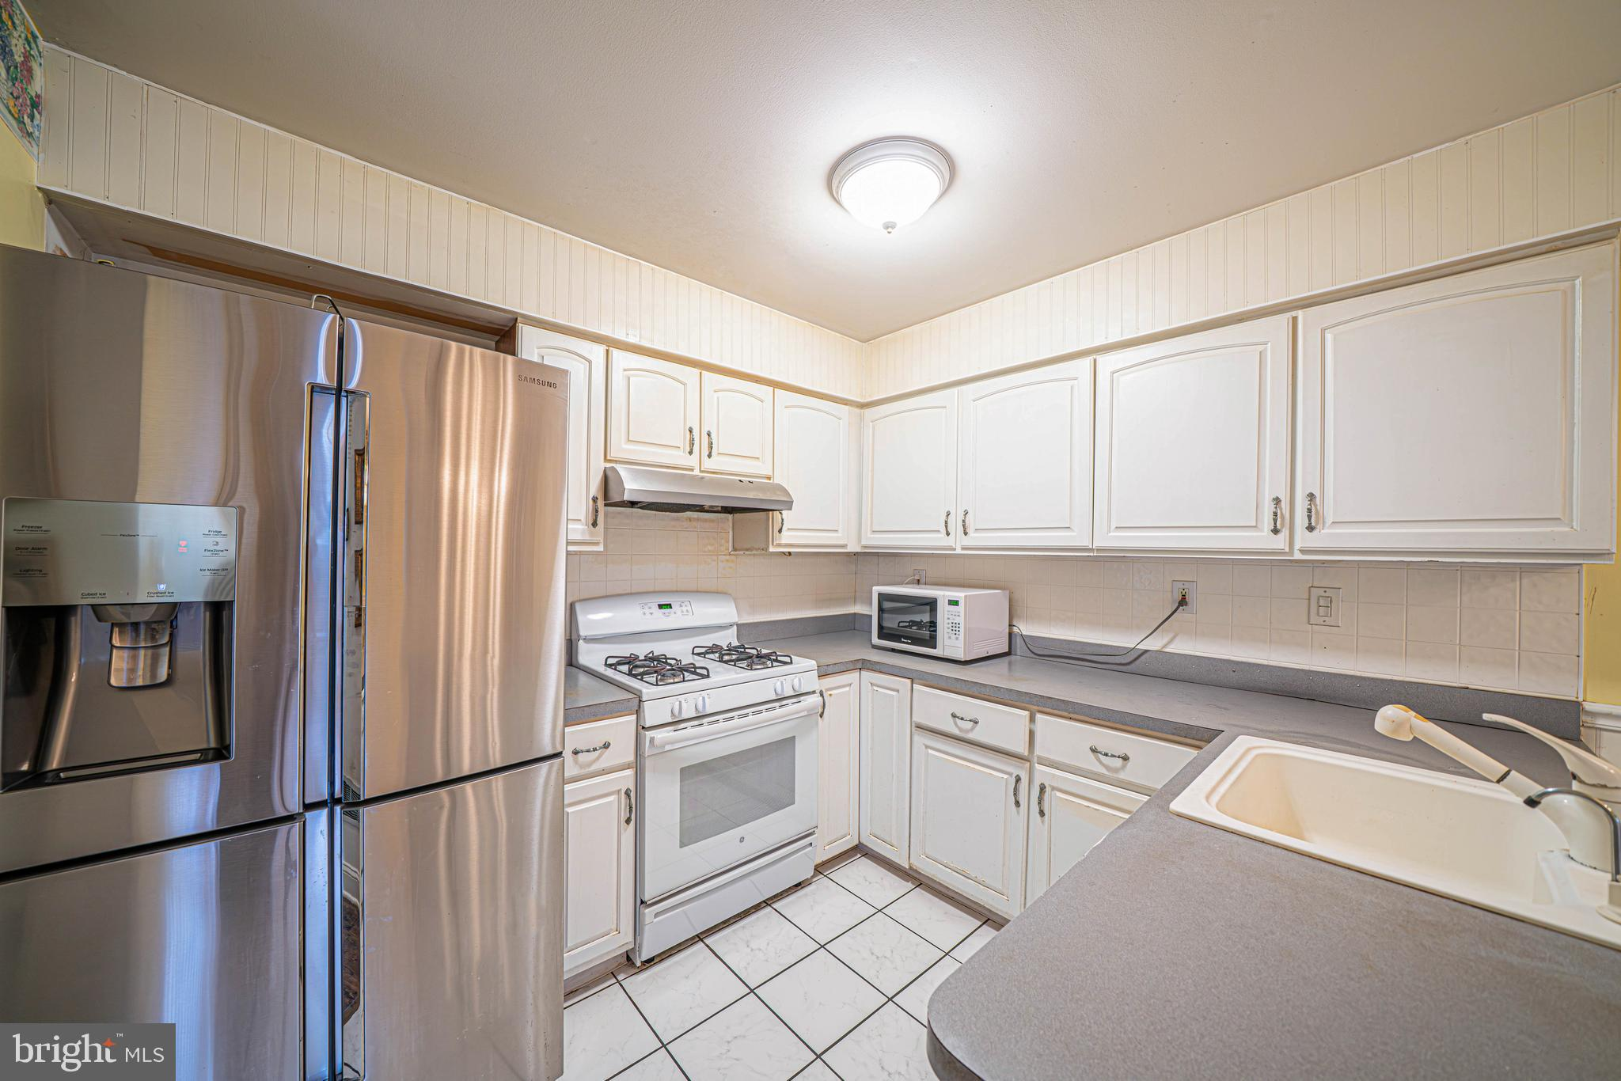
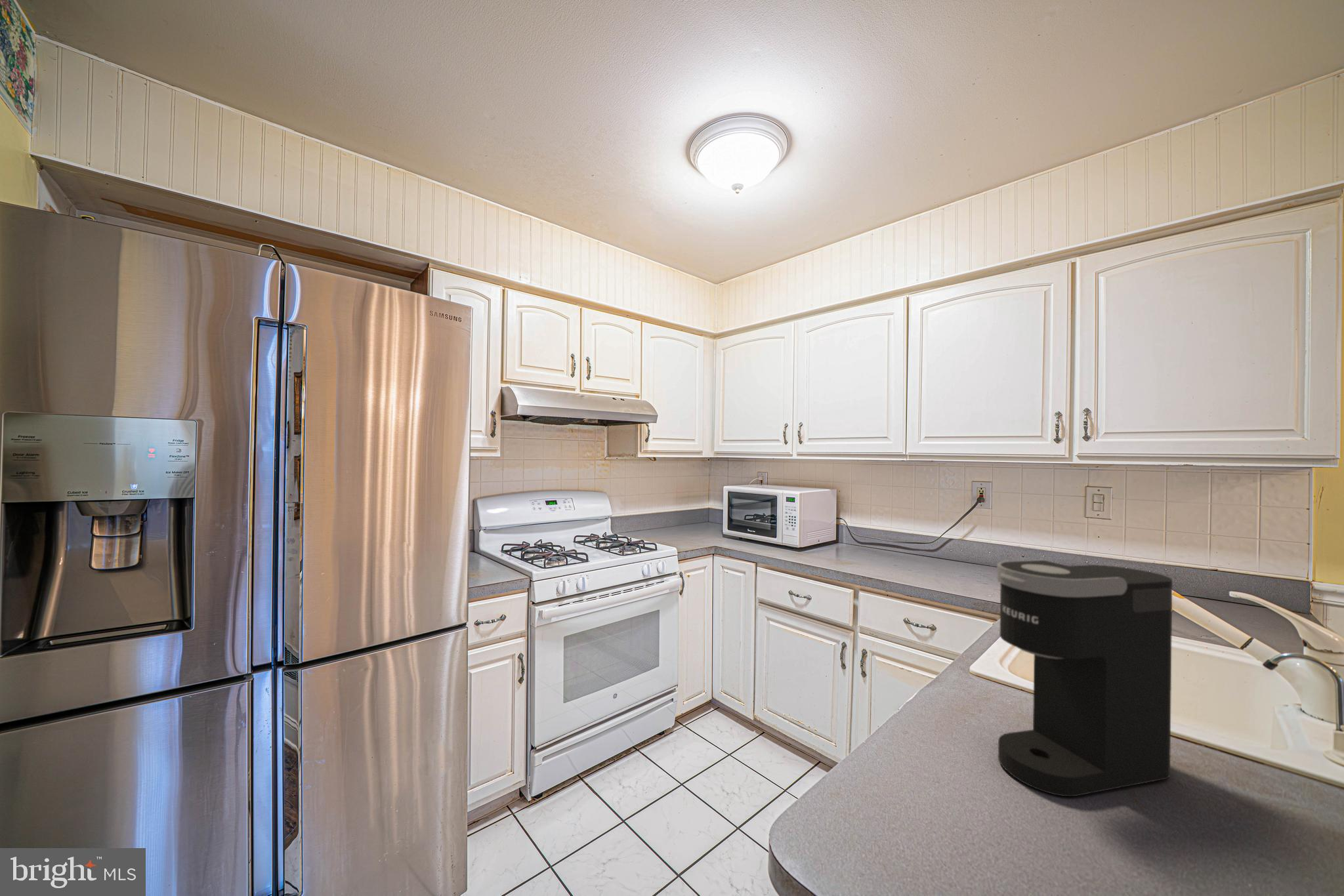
+ coffee maker [996,559,1173,797]
